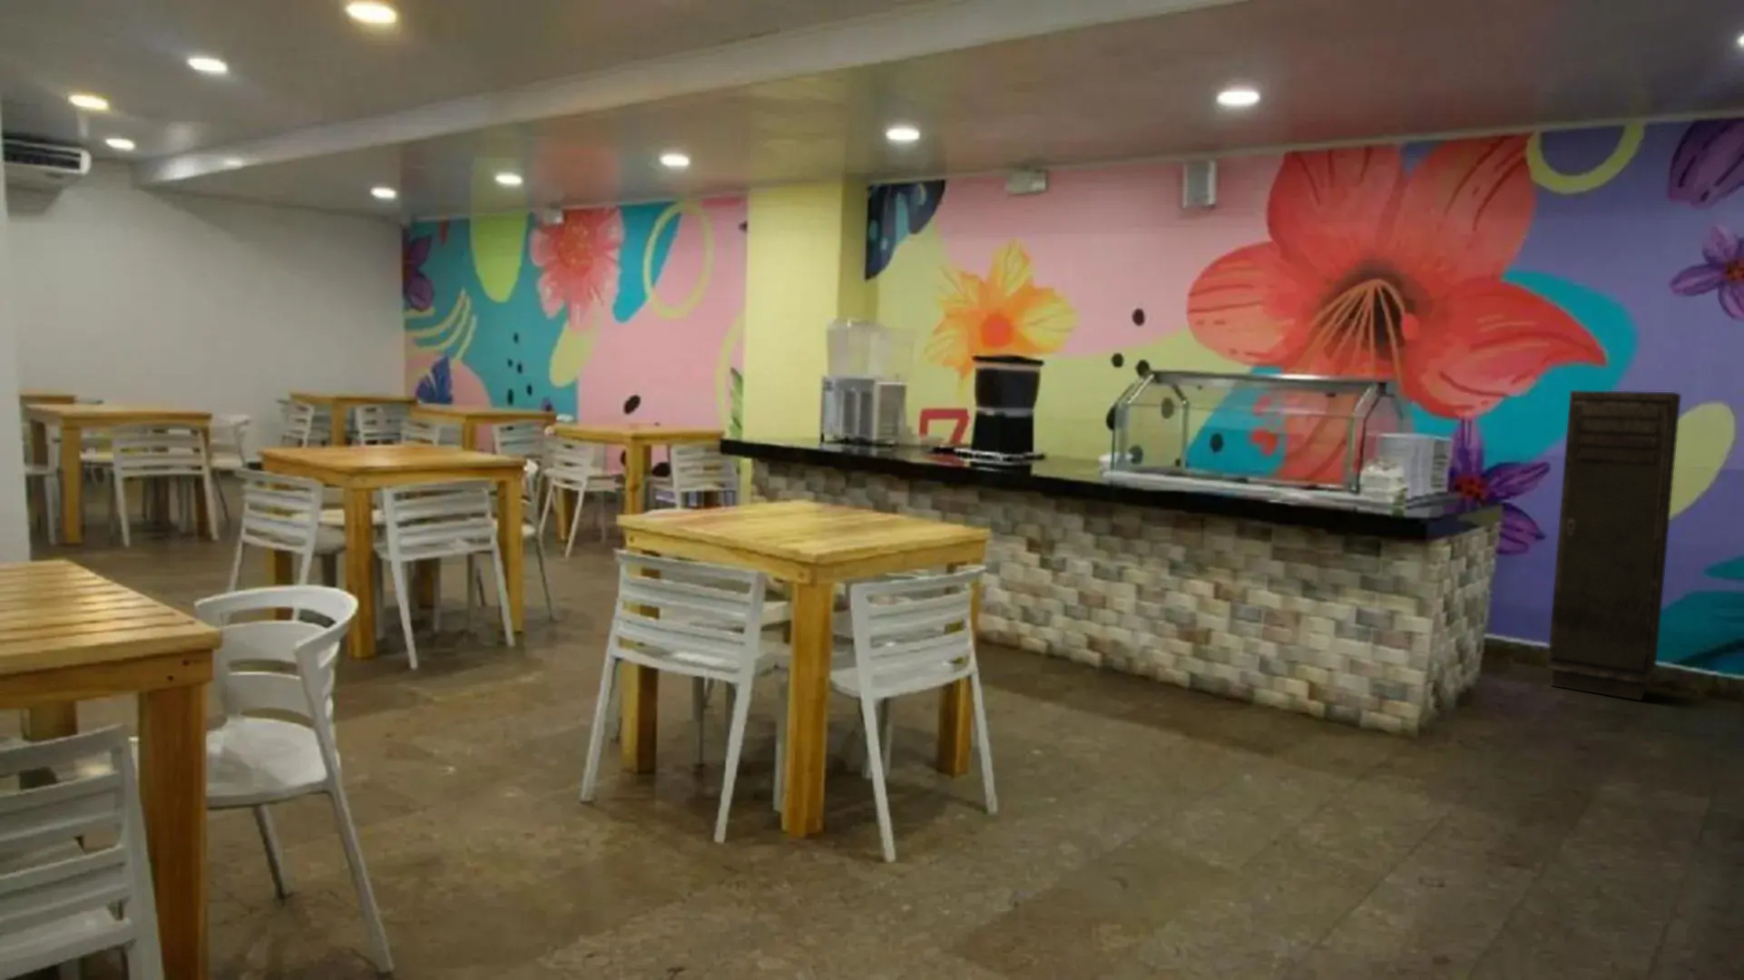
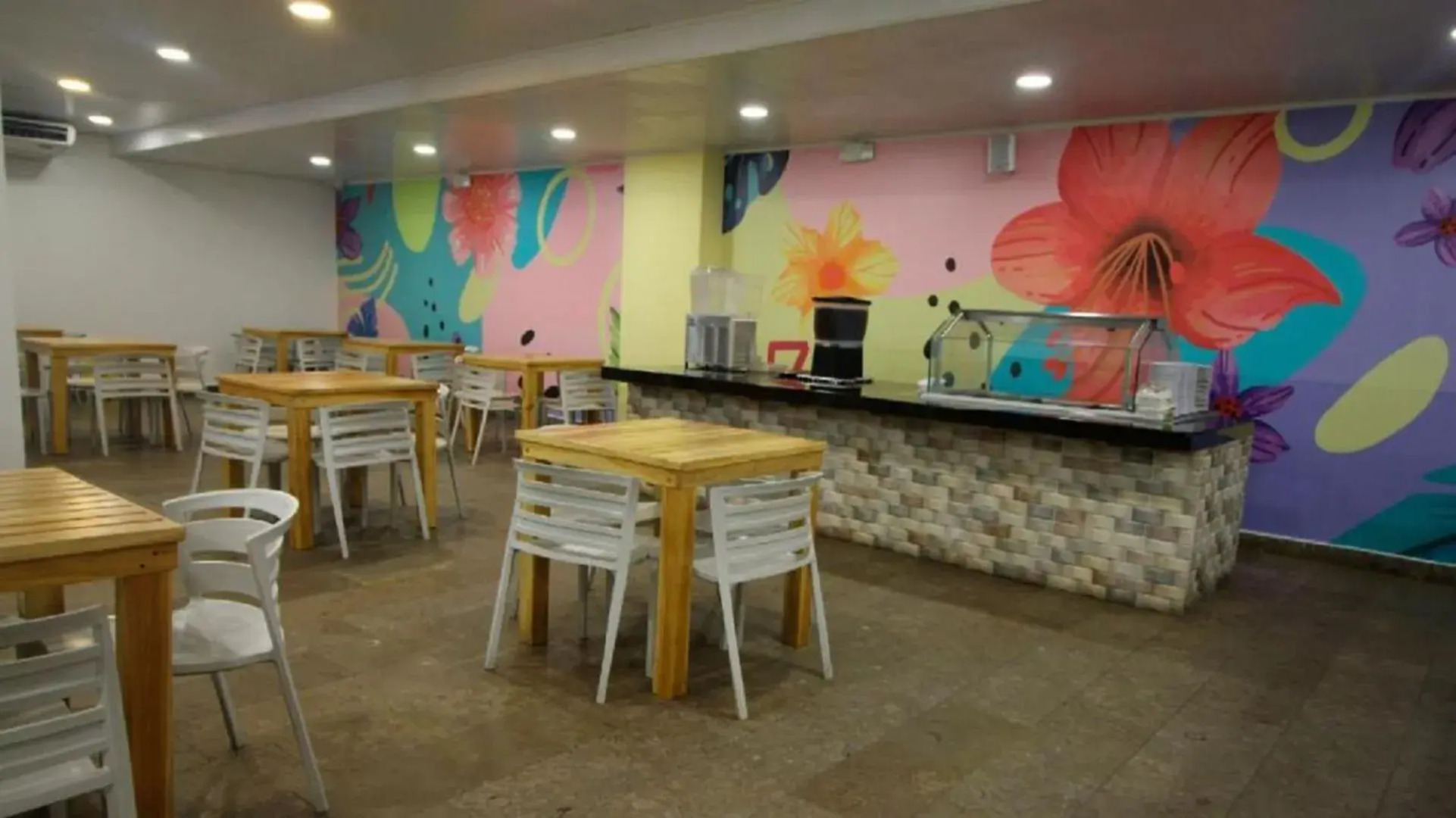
- storage cabinet [1546,389,1682,701]
